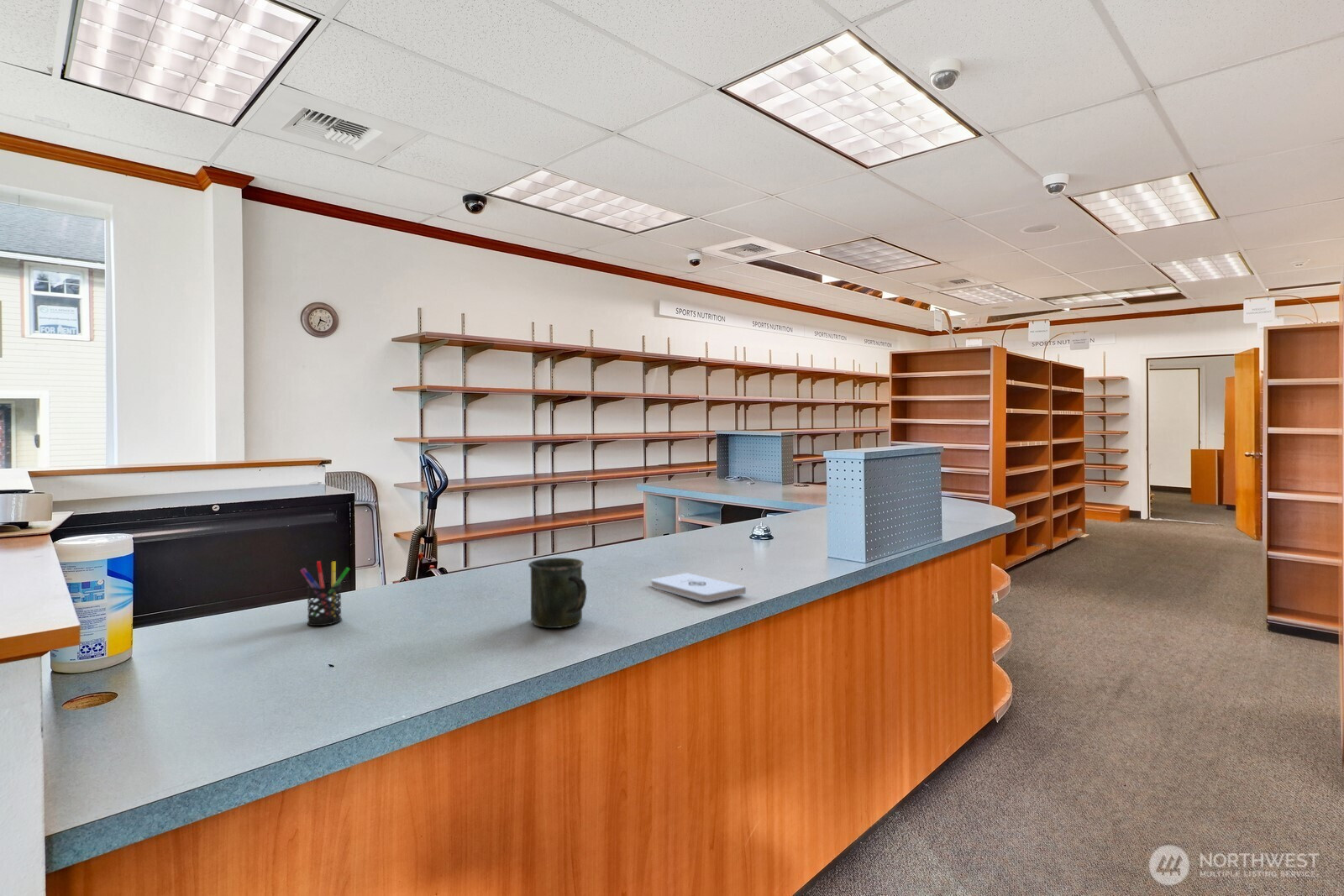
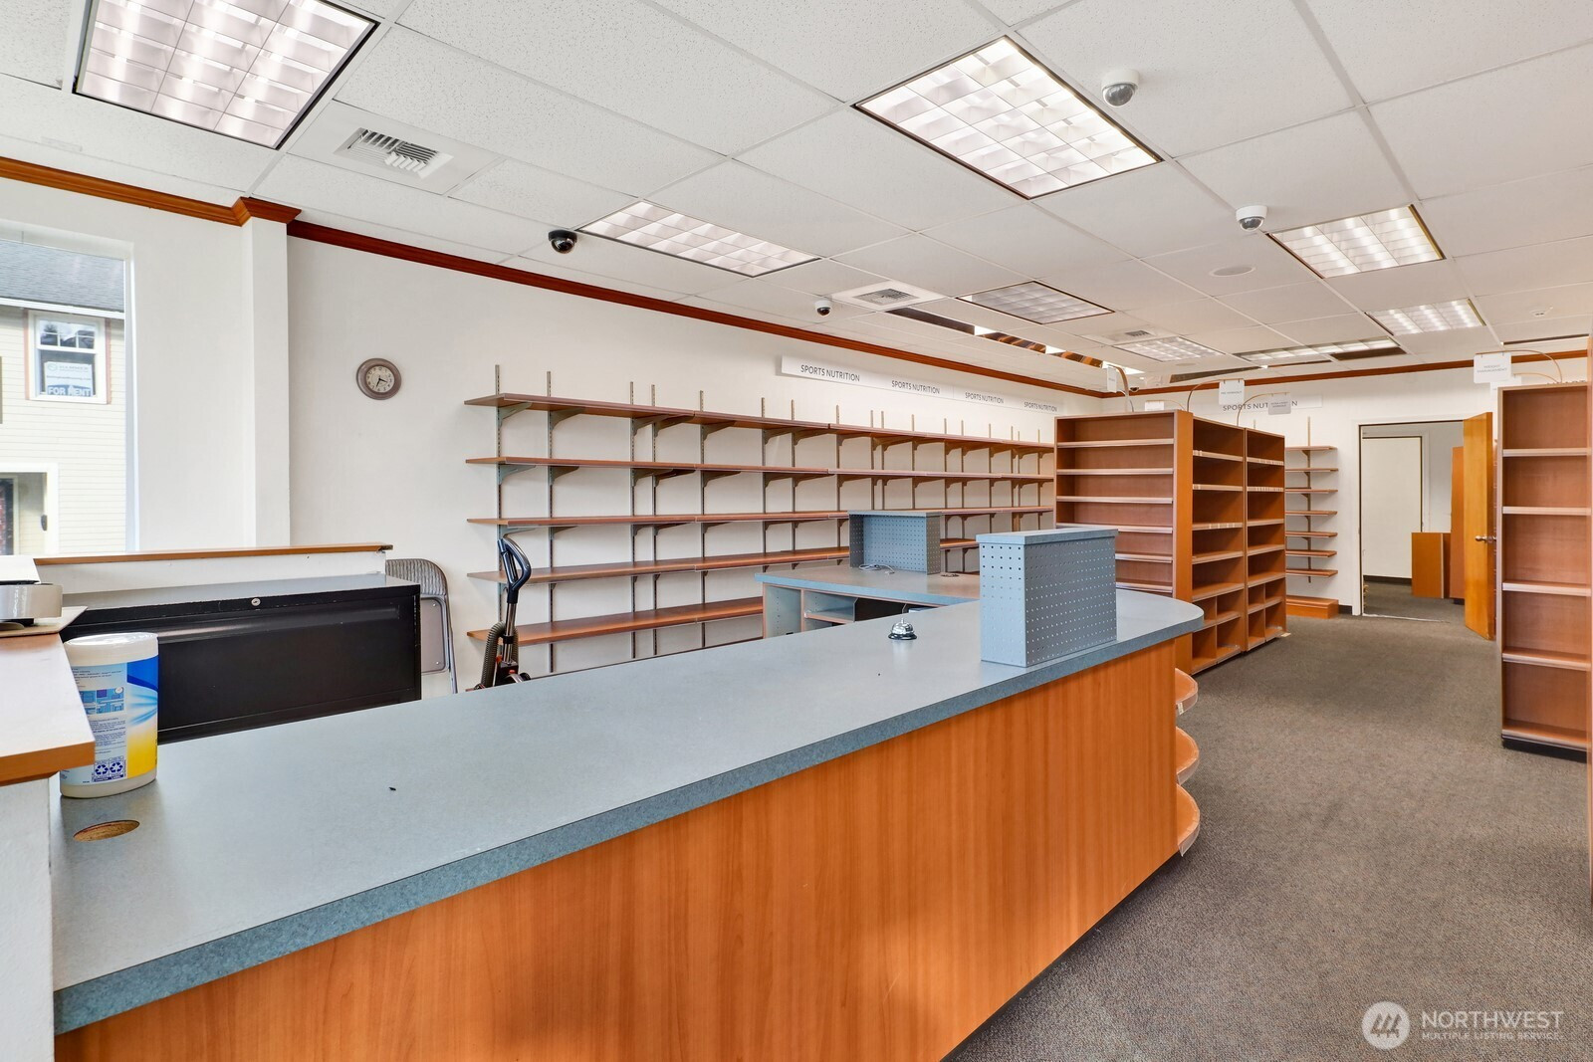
- notepad [650,572,747,603]
- mug [528,557,587,629]
- pen holder [300,560,350,626]
